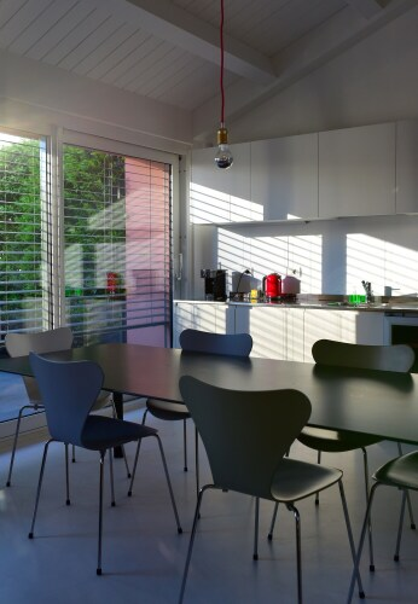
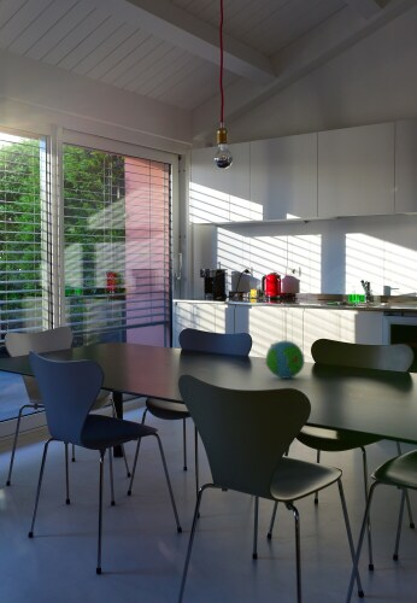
+ decorative ball [263,339,306,380]
